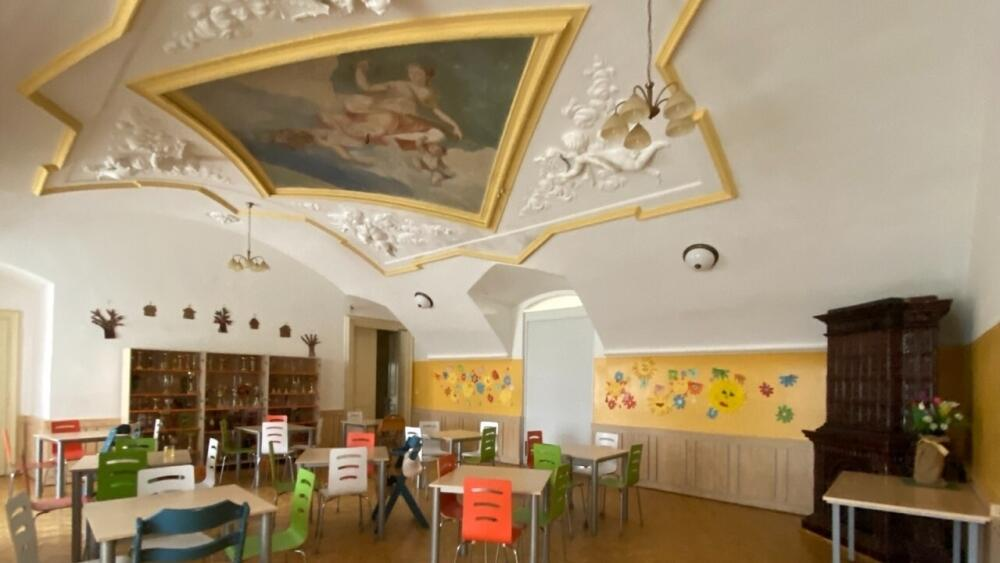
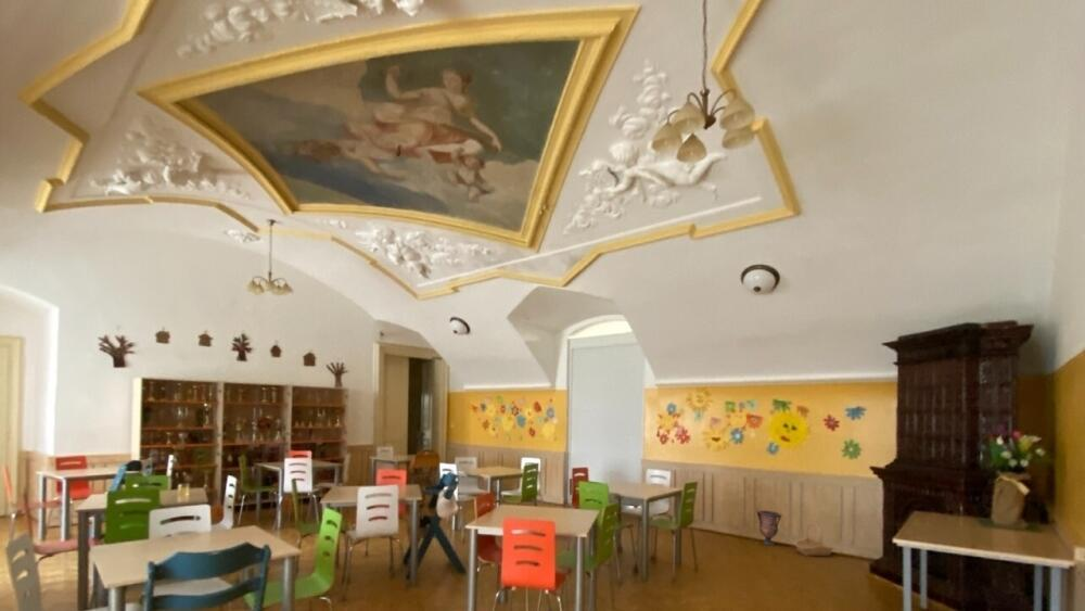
+ basket [793,522,834,557]
+ vase [755,508,783,546]
